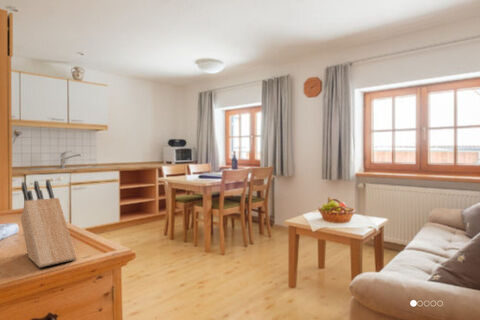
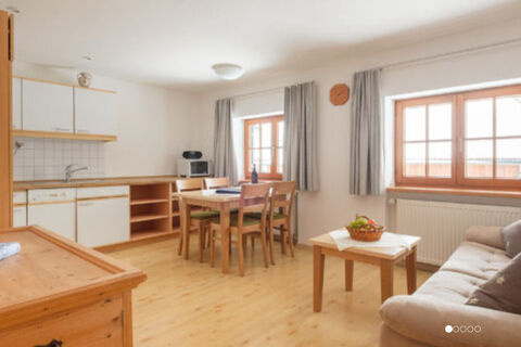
- knife block [20,179,78,268]
